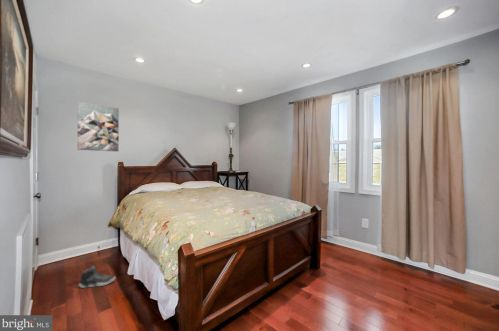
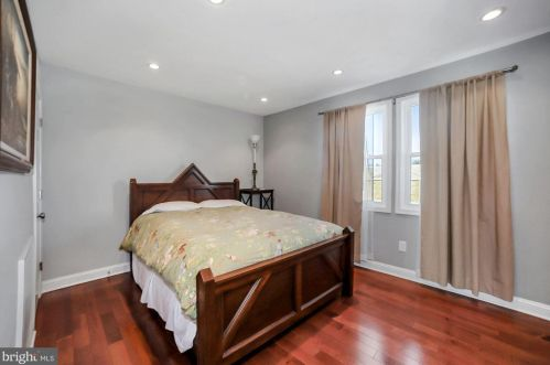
- wall art [76,101,120,152]
- sneaker [78,265,116,289]
